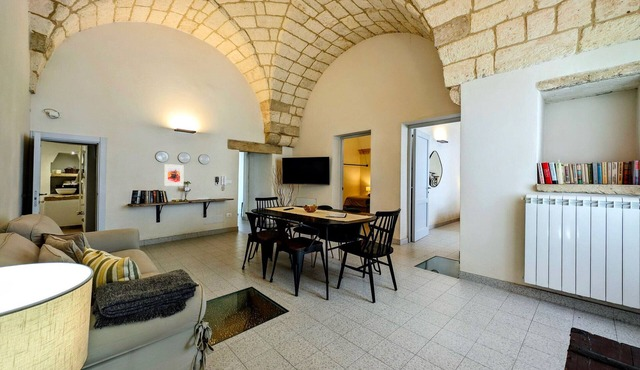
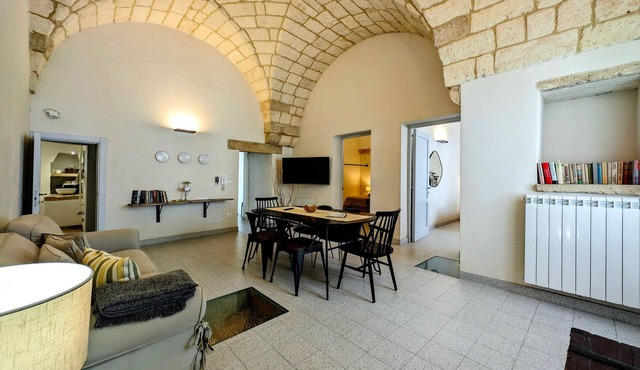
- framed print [163,163,185,187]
